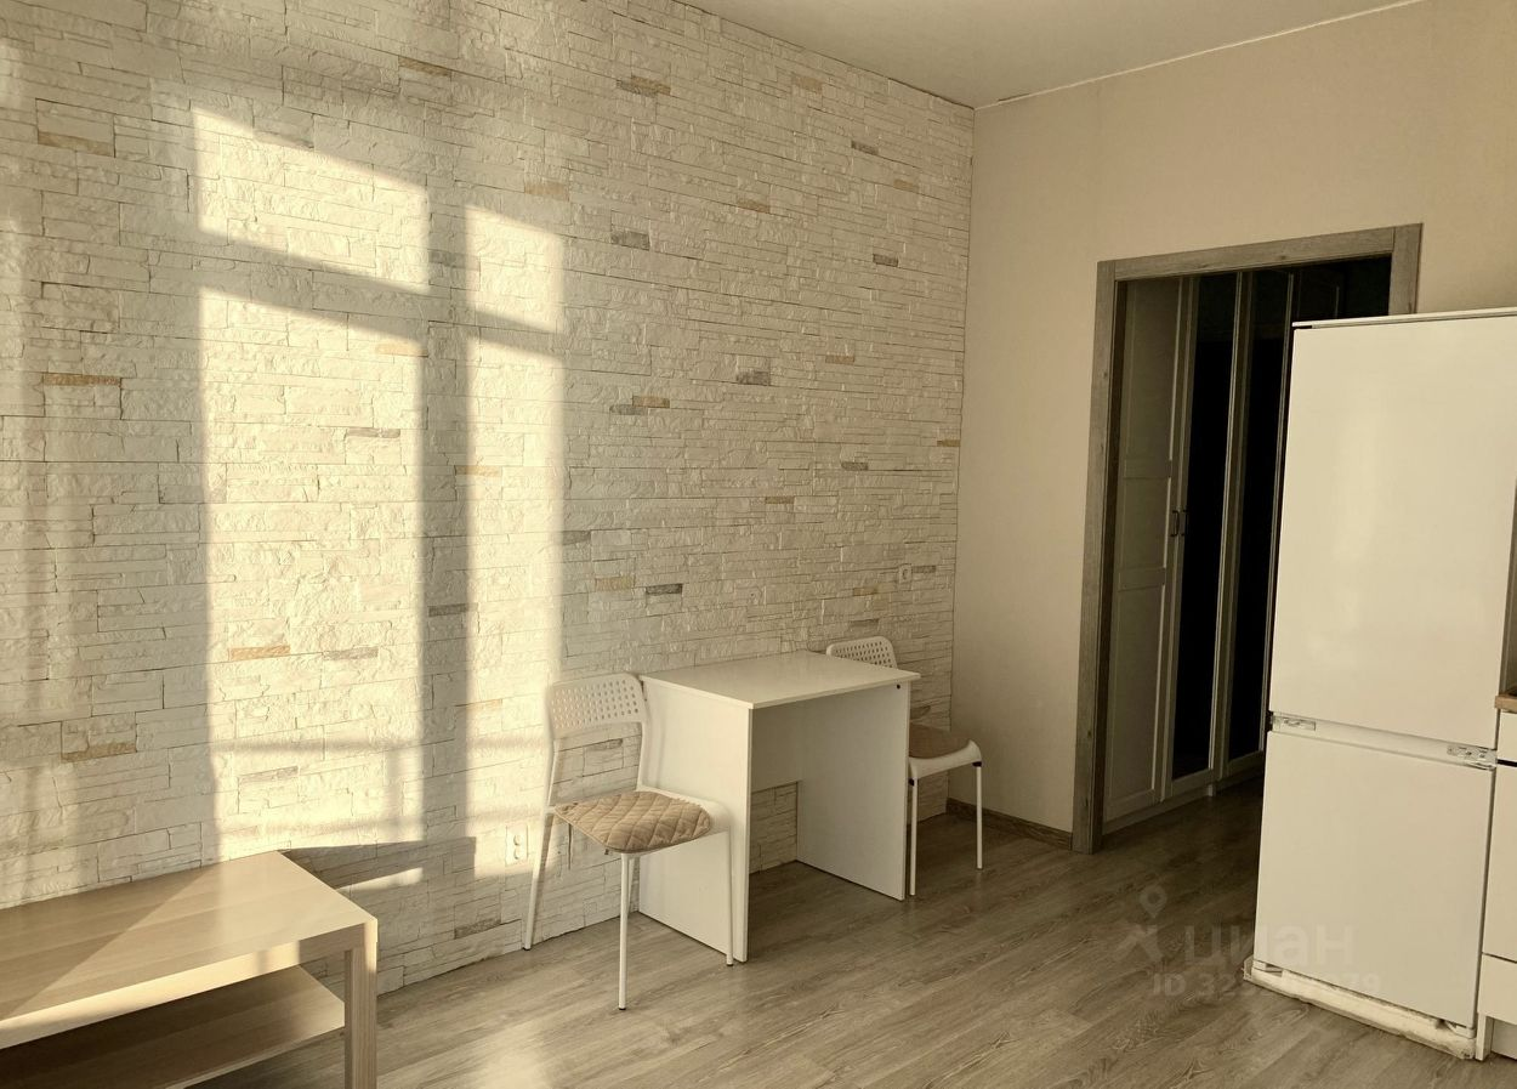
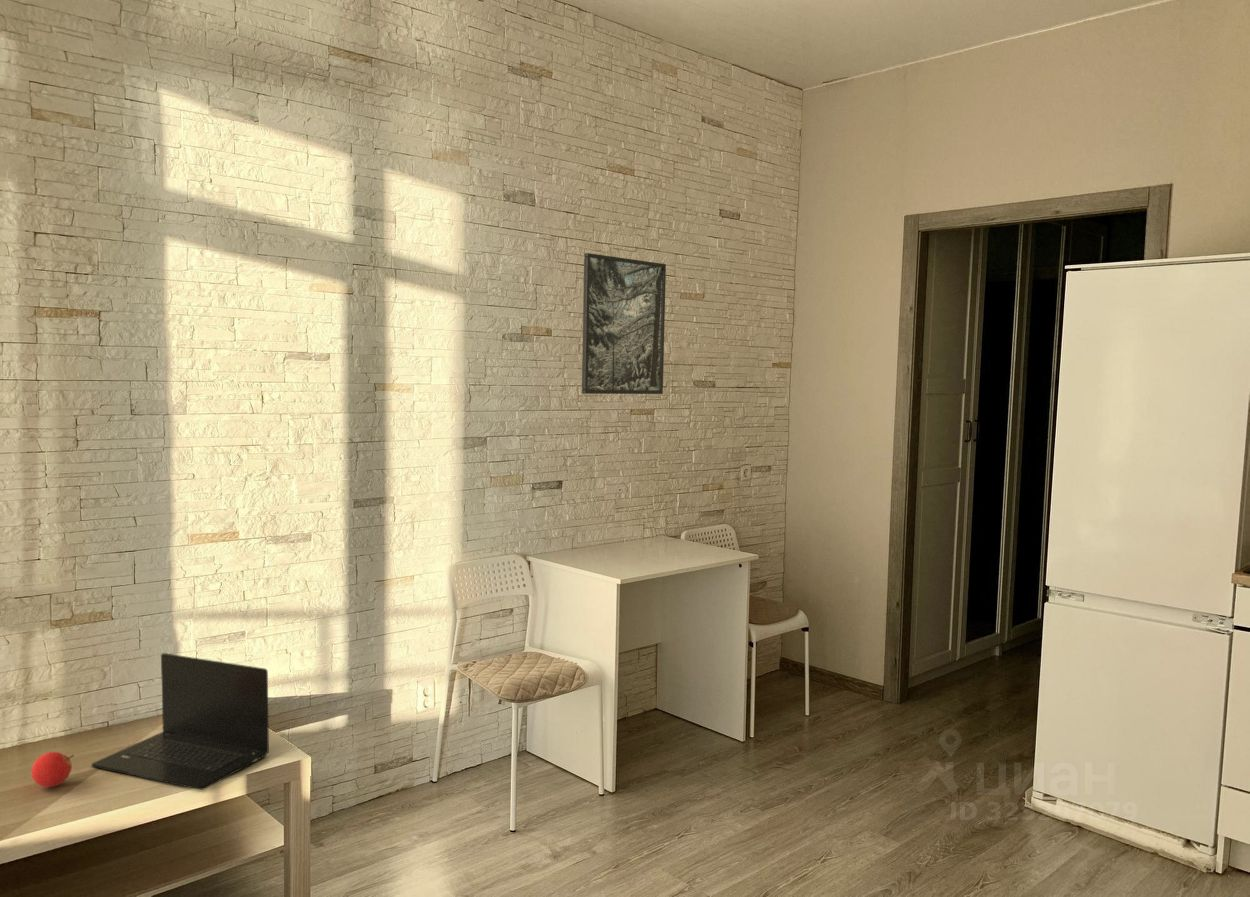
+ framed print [581,252,667,395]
+ laptop [91,652,270,791]
+ fruit [30,751,75,788]
